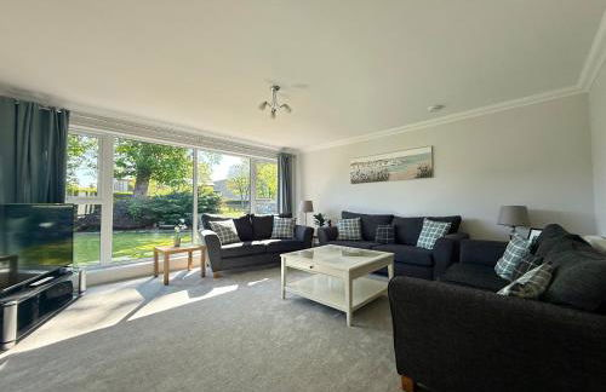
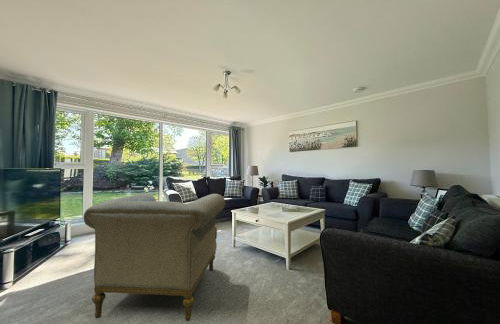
+ armchair [83,193,226,322]
